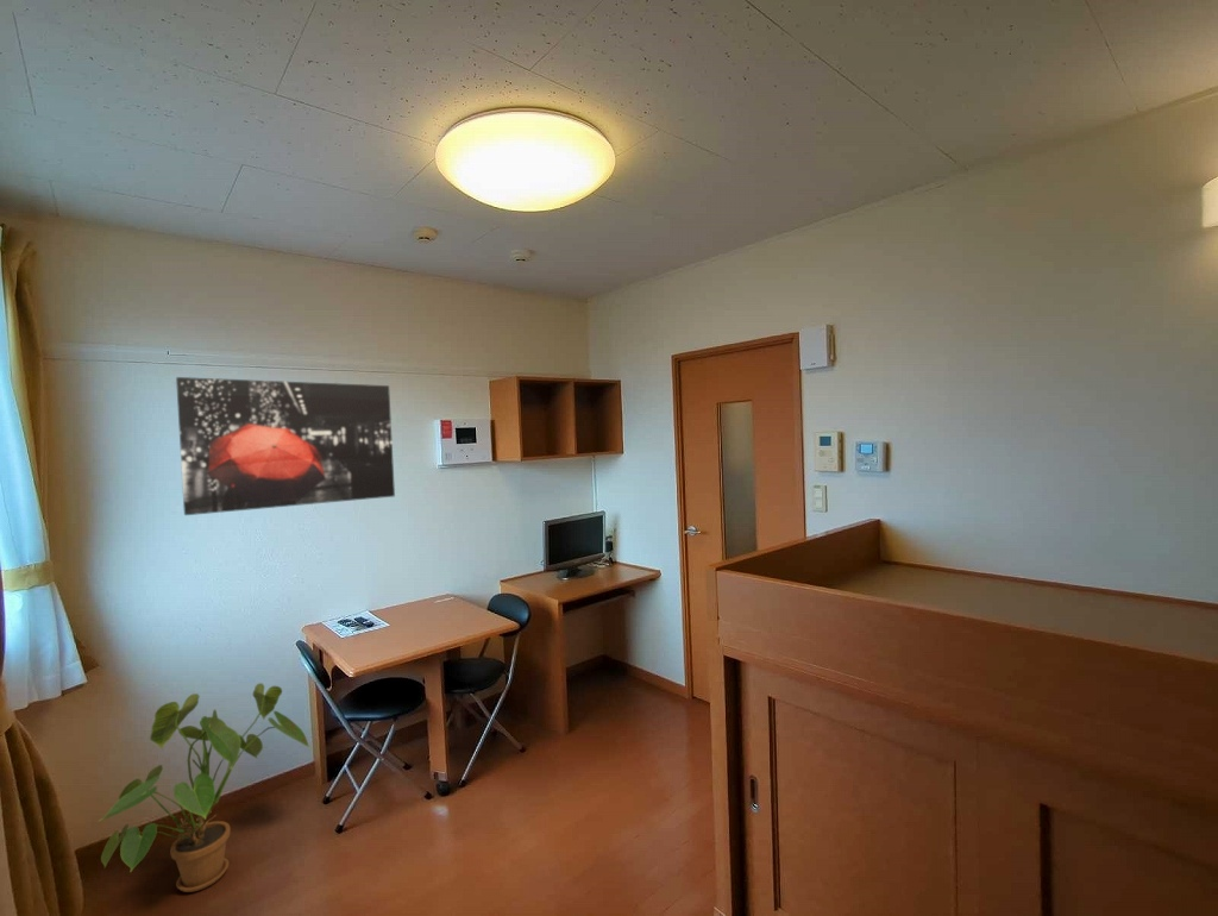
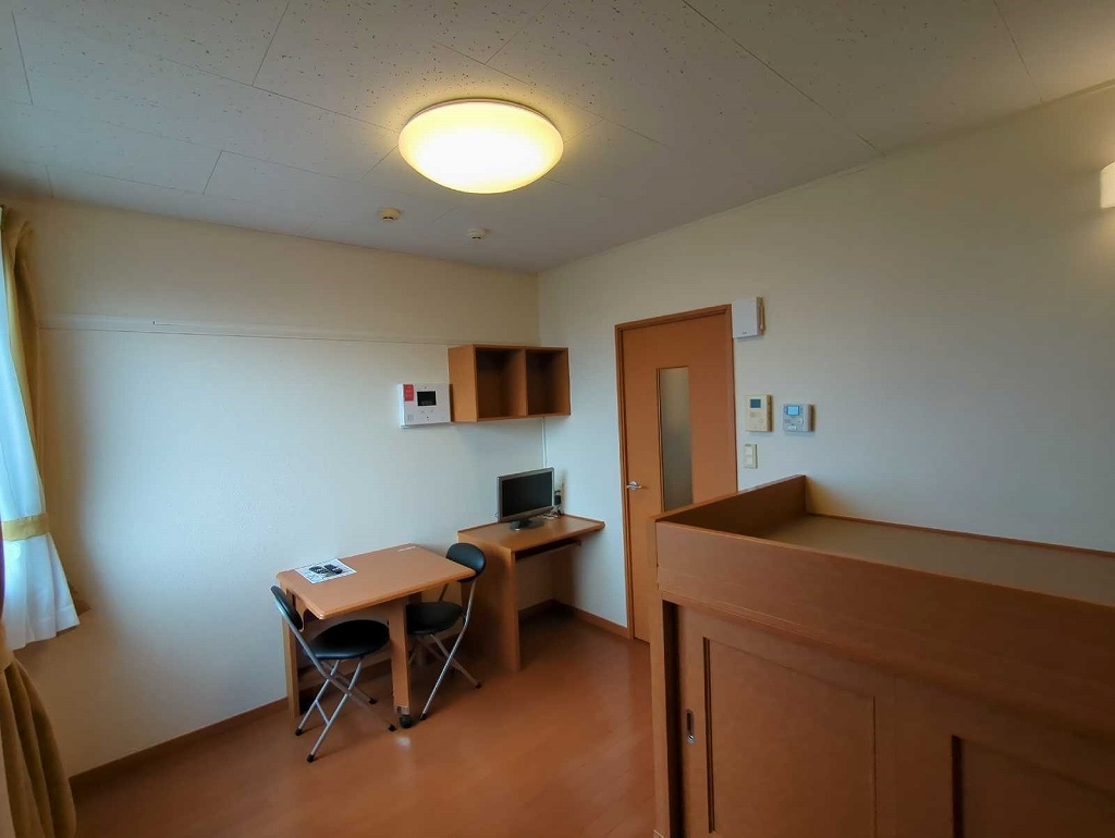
- house plant [96,682,313,893]
- wall art [175,376,396,516]
